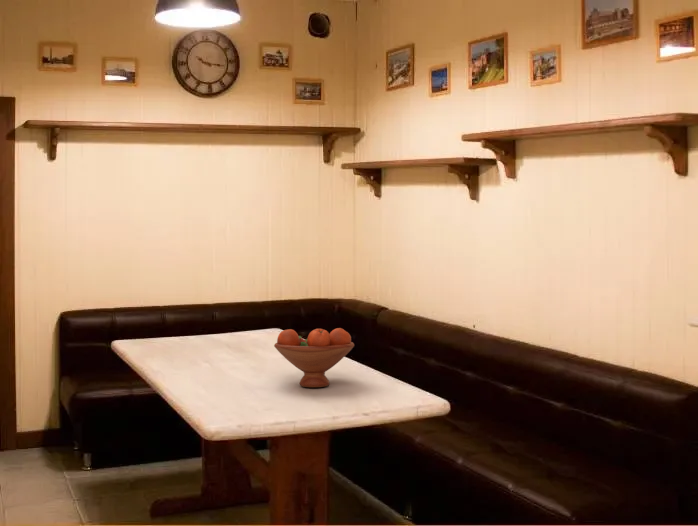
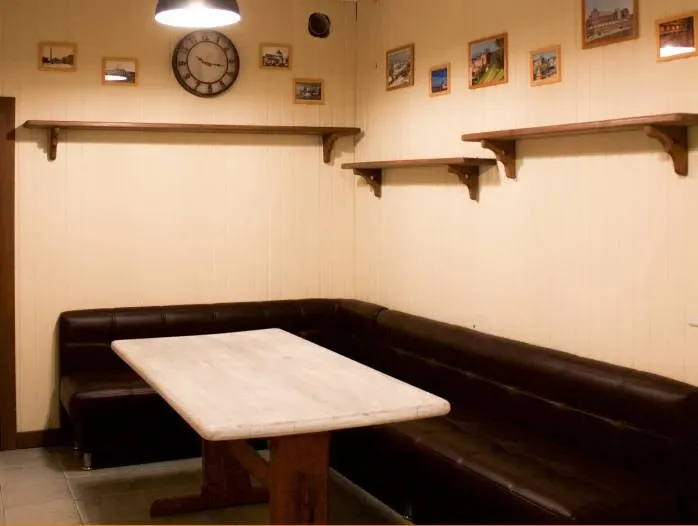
- fruit bowl [273,327,355,388]
